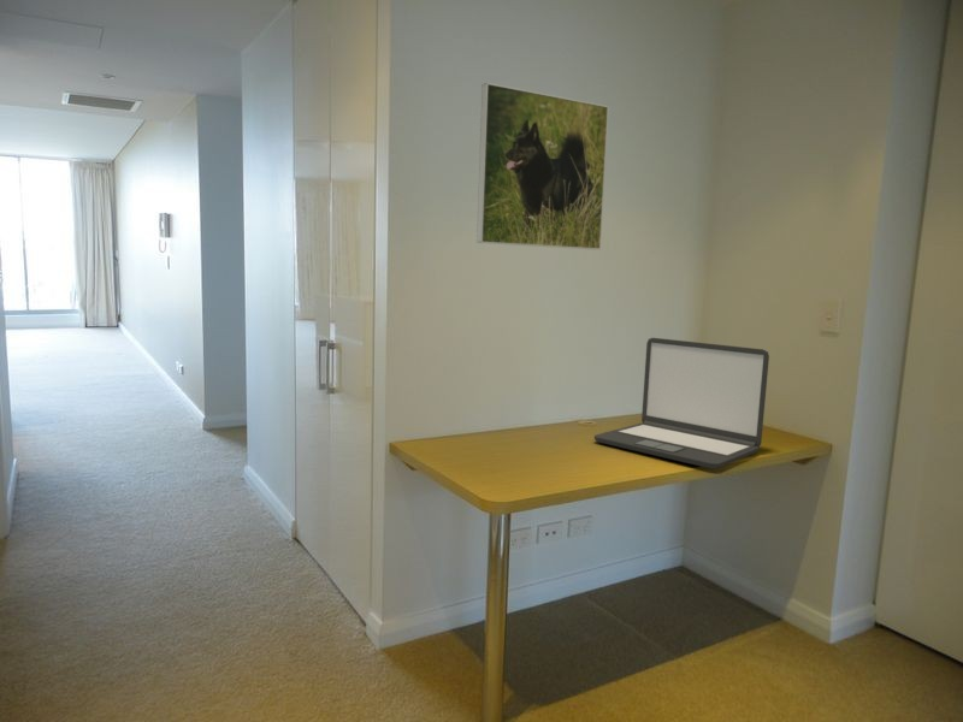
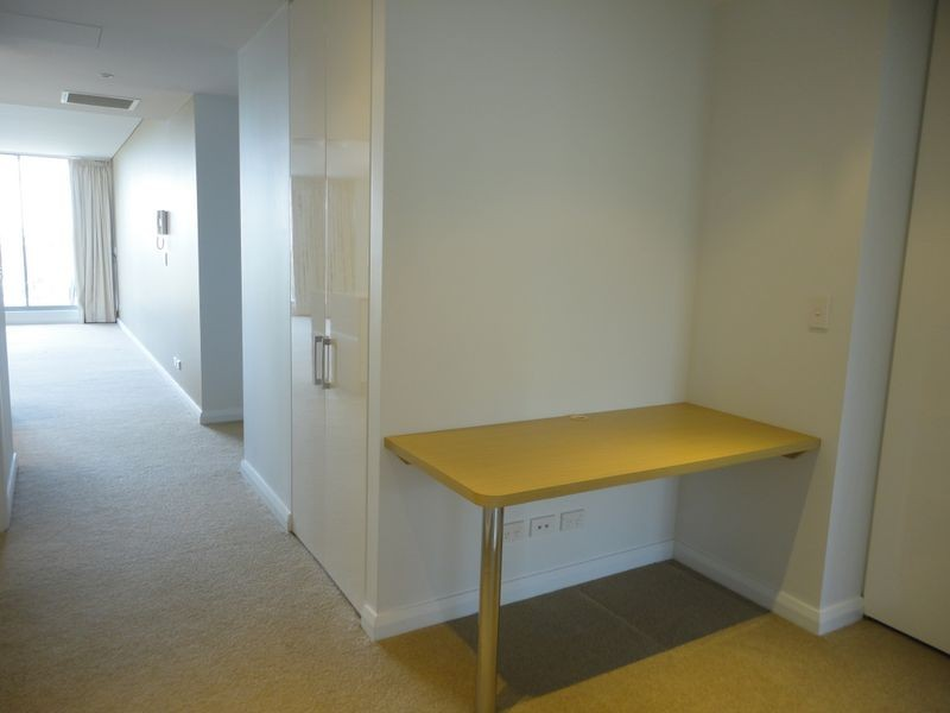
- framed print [475,82,610,250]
- laptop [593,337,770,471]
